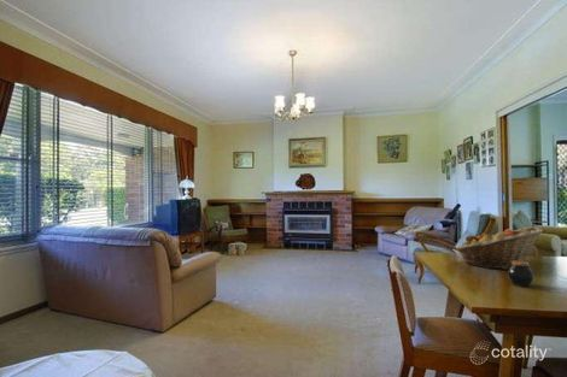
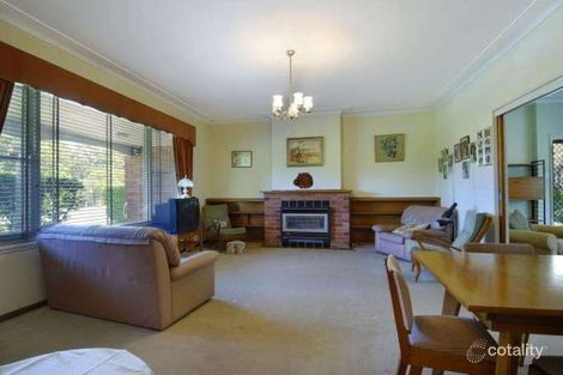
- jar [507,260,536,288]
- fruit basket [455,225,544,271]
